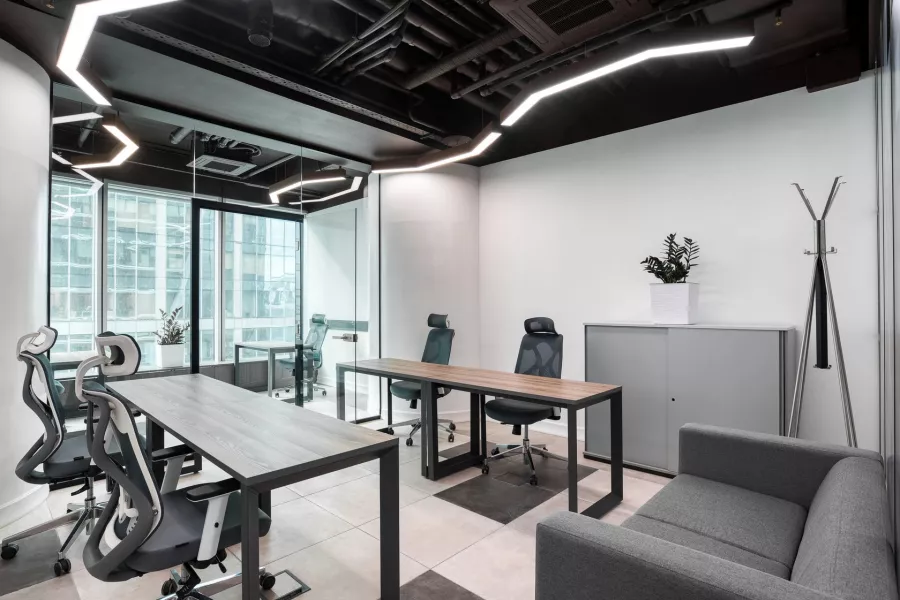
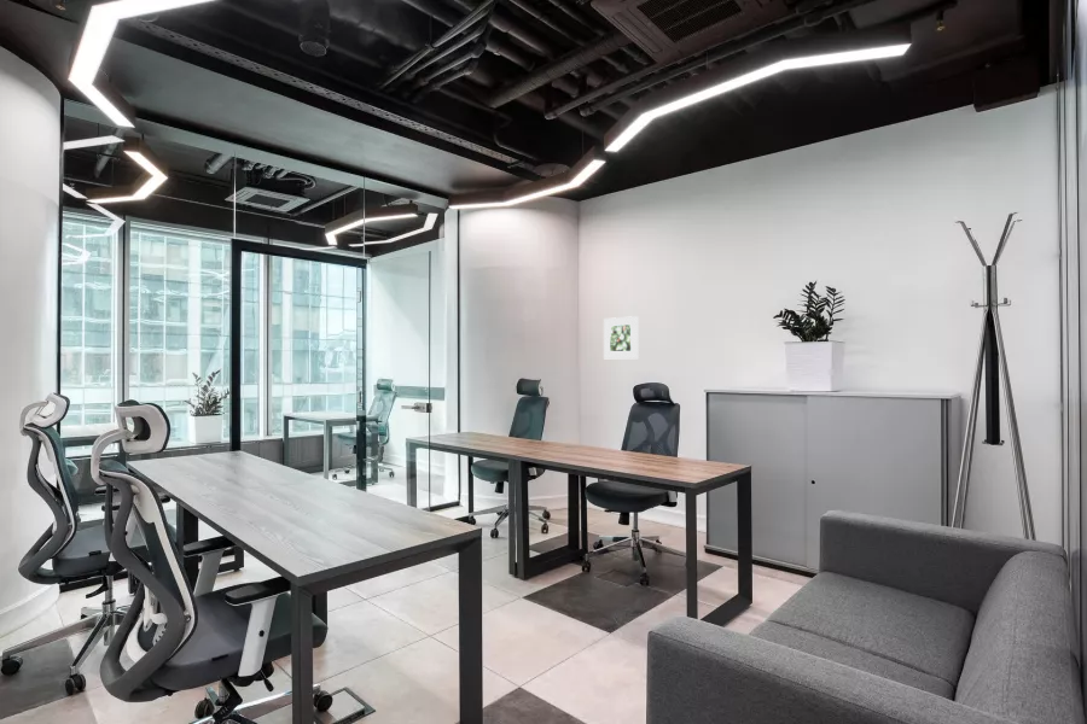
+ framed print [603,315,640,360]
